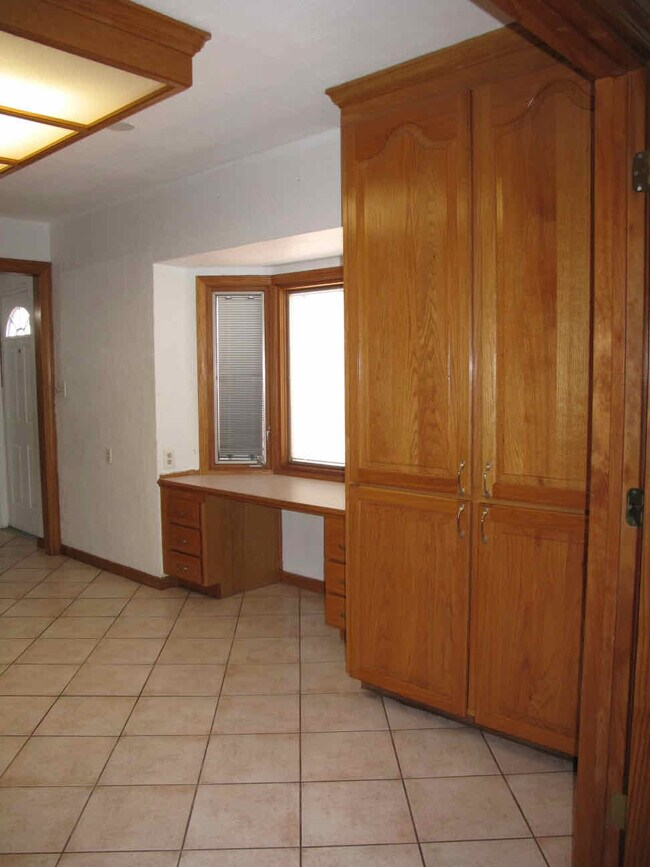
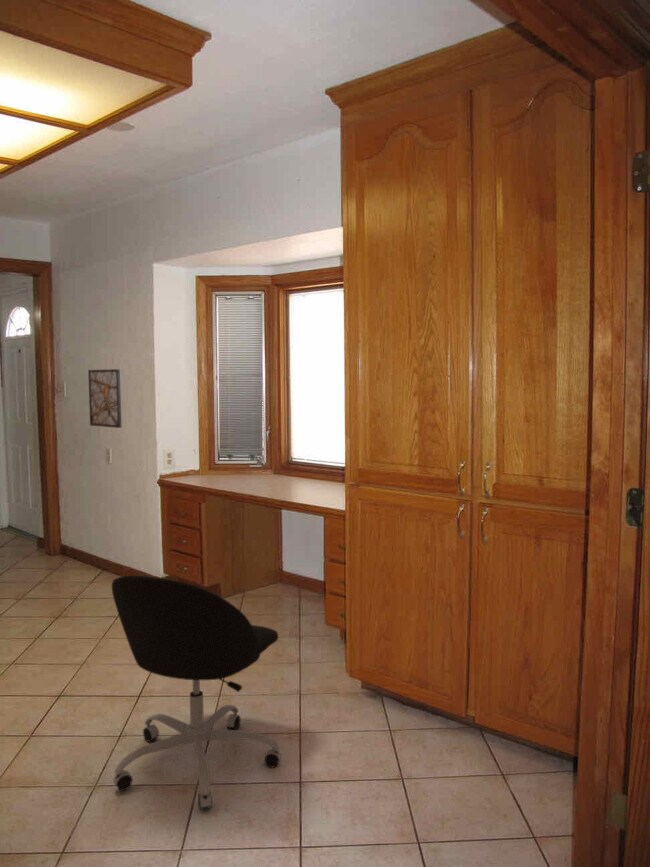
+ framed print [87,368,122,429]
+ office chair [111,575,282,811]
